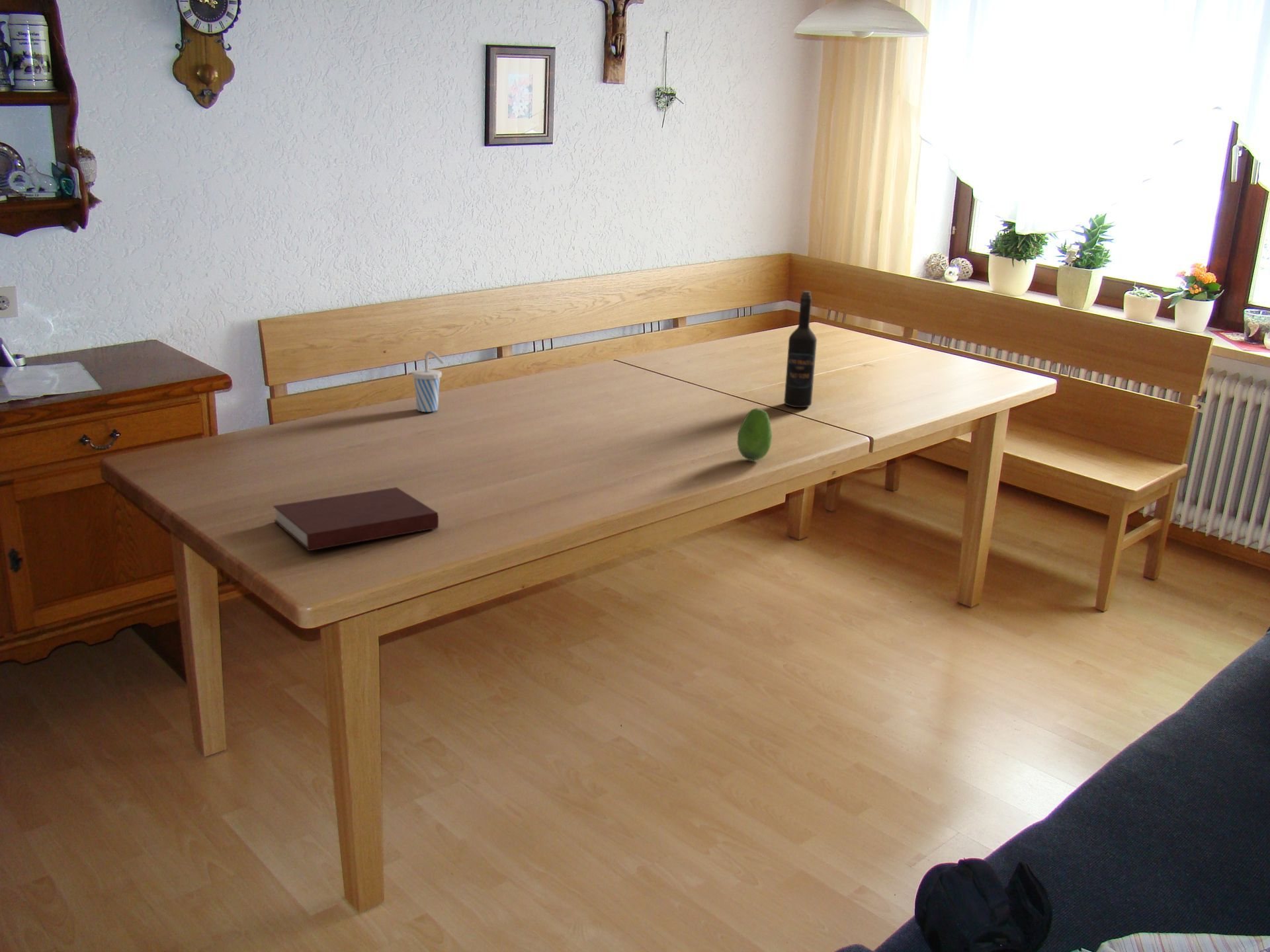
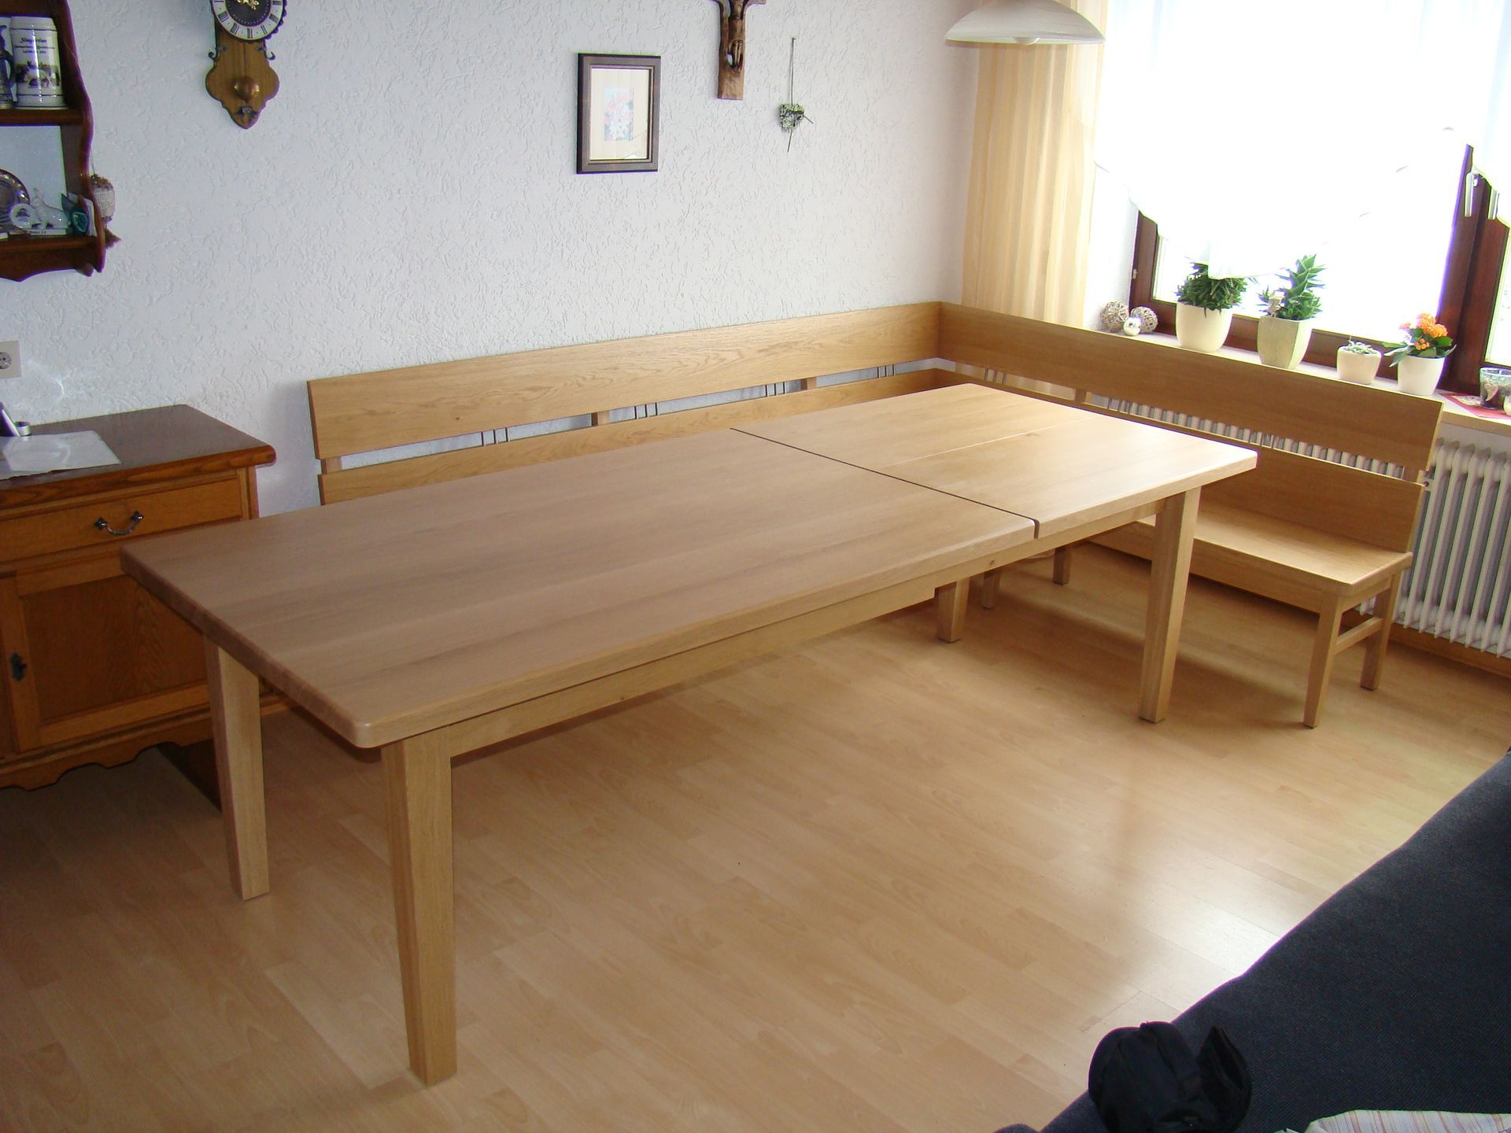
- cup [411,350,445,413]
- notebook [273,487,439,551]
- fruit [736,407,773,461]
- wine bottle [784,290,818,408]
